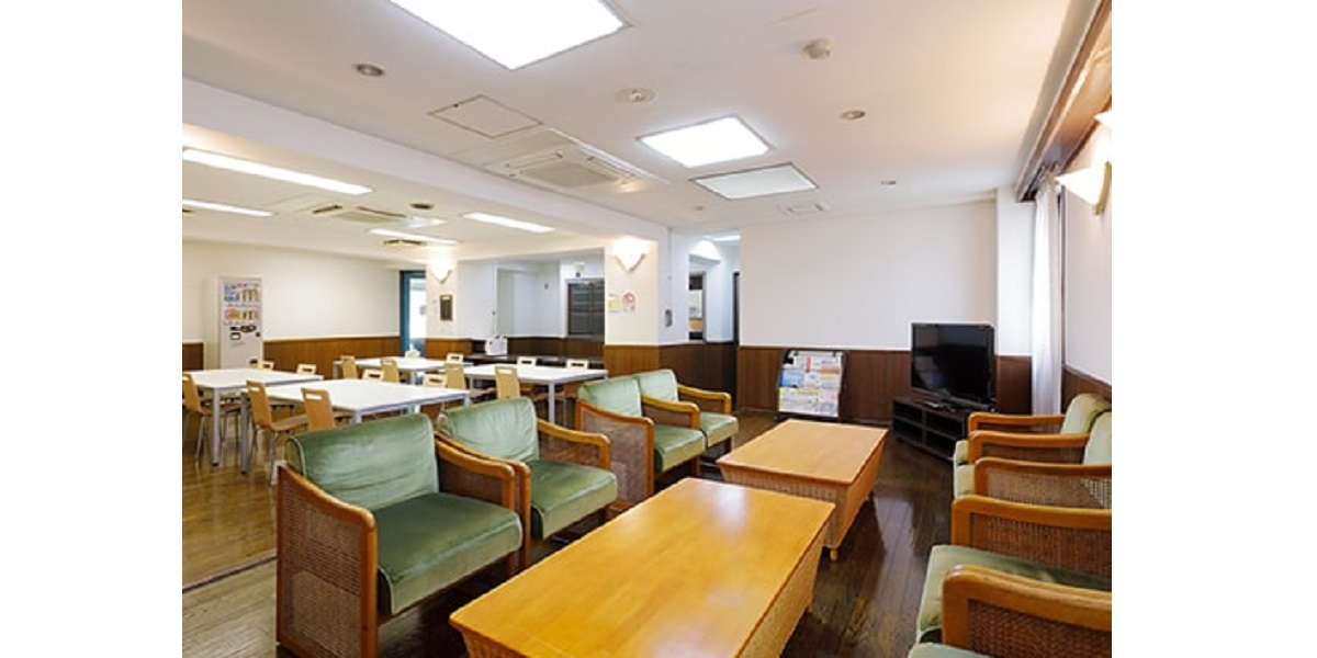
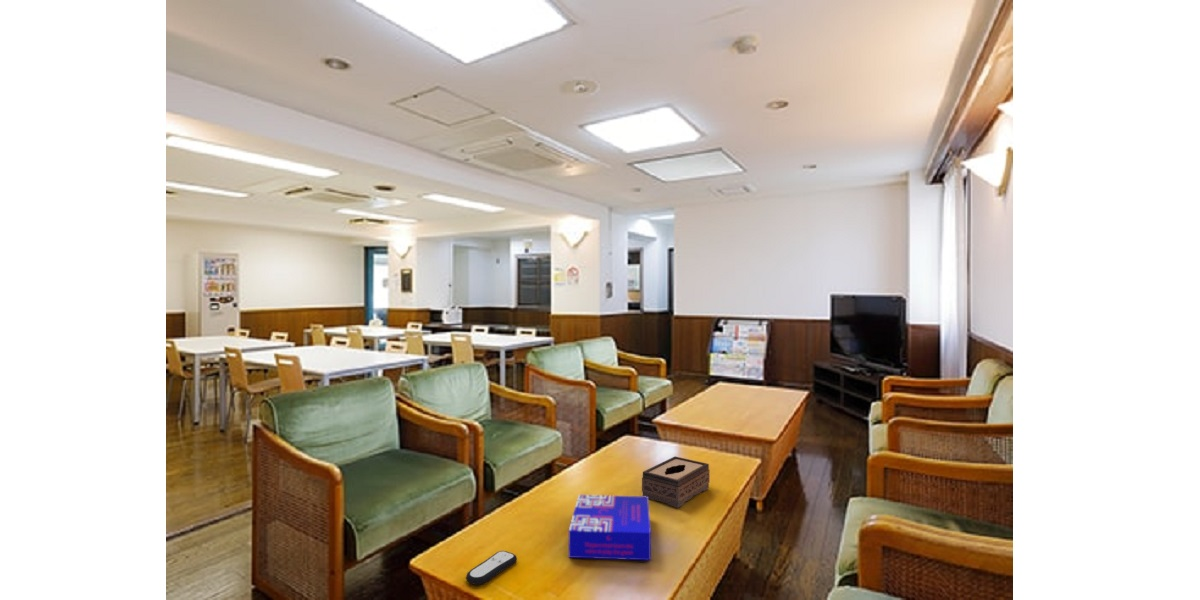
+ tissue box [641,455,711,509]
+ remote control [465,550,518,586]
+ board game [568,494,652,561]
